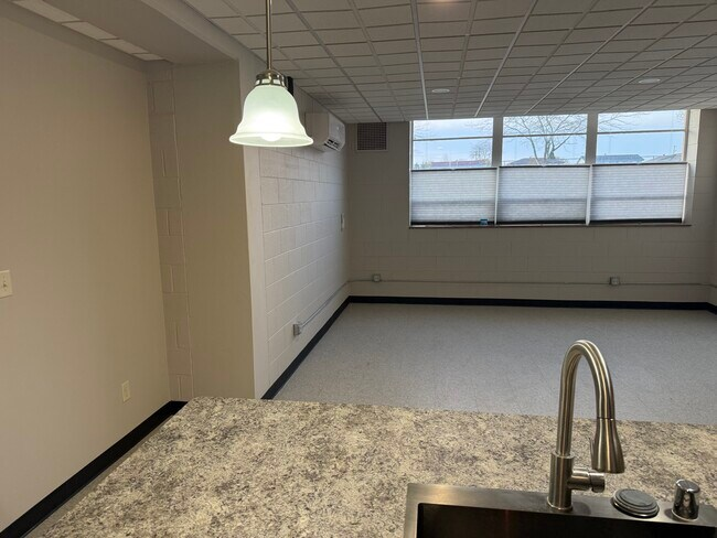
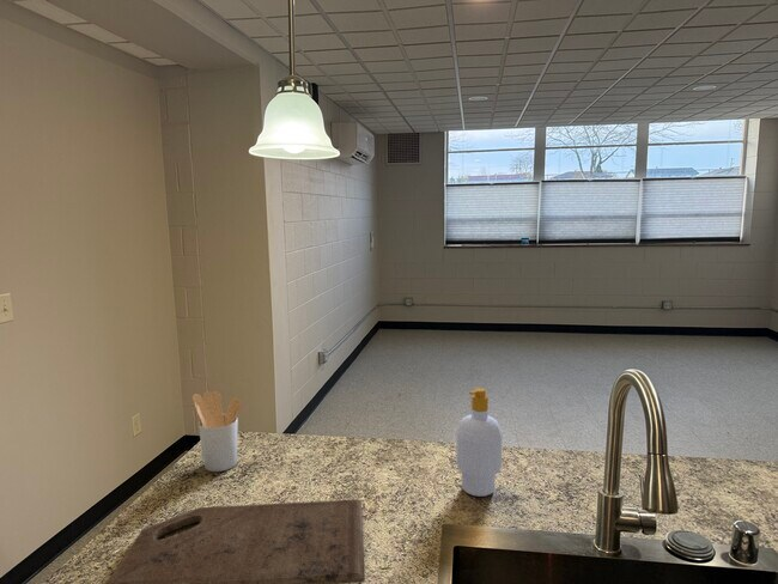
+ utensil holder [192,390,243,473]
+ soap bottle [455,387,504,498]
+ cutting board [105,498,366,584]
